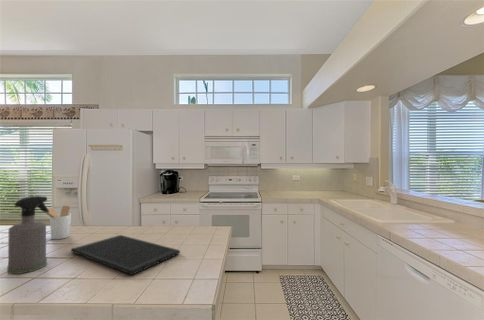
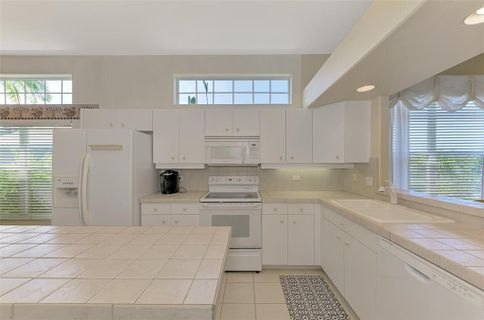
- utensil holder [44,205,72,240]
- spray bottle [6,195,49,275]
- cutting board [70,234,181,276]
